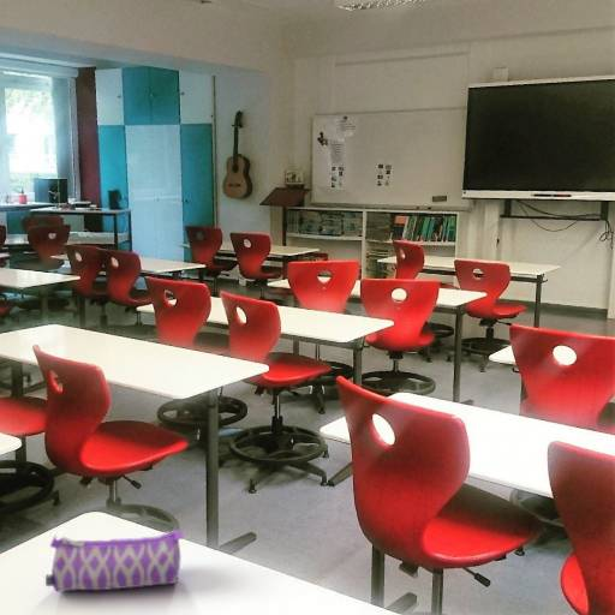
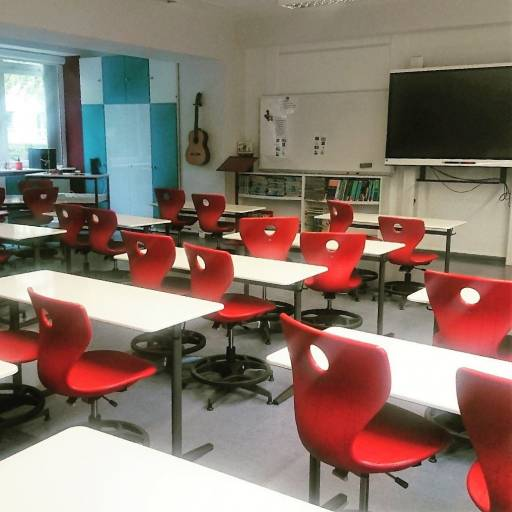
- pencil case [44,529,185,593]
